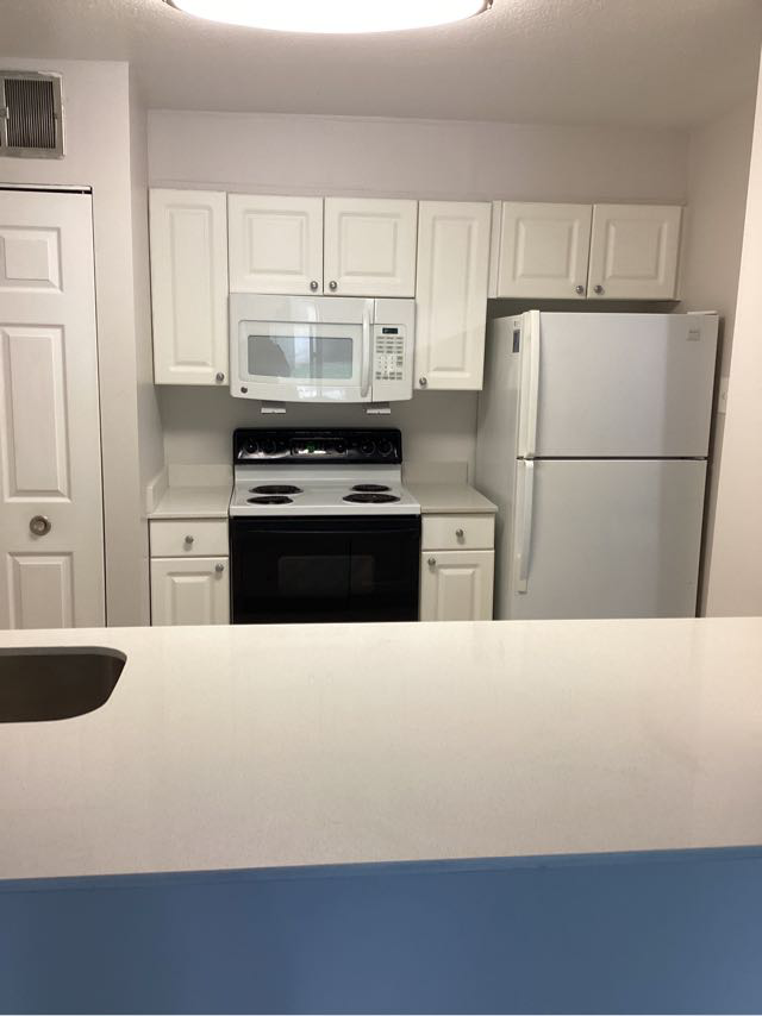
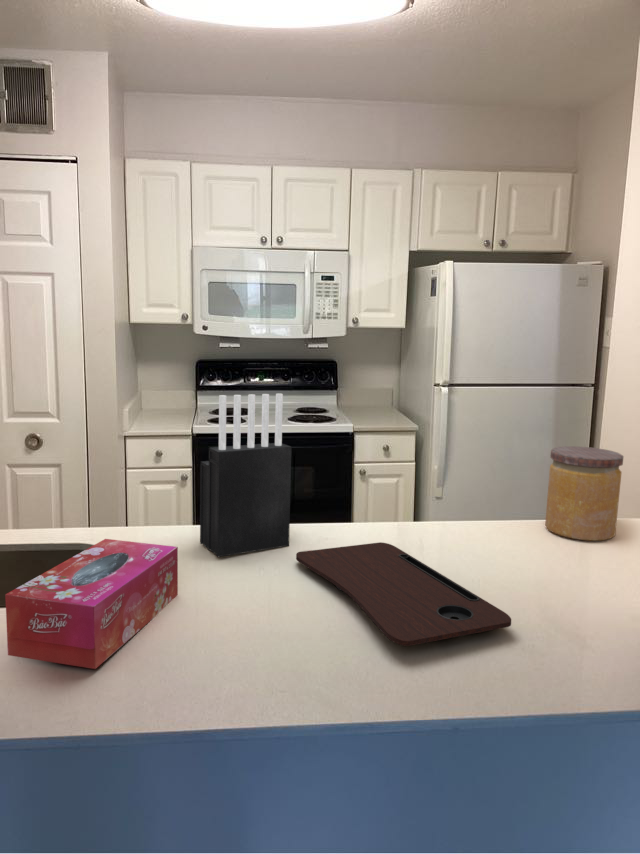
+ knife block [199,393,293,558]
+ tissue box [4,538,179,670]
+ jar [544,445,625,542]
+ cutting board [295,542,512,647]
